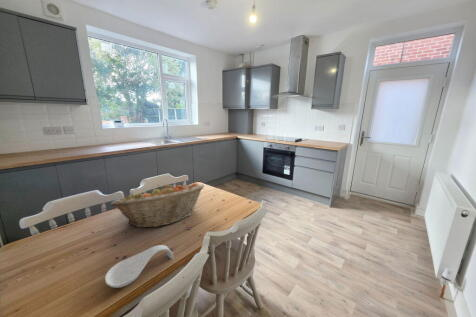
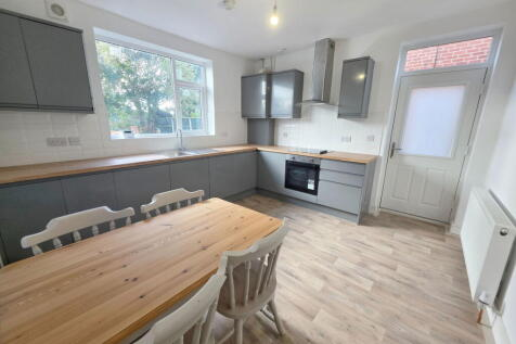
- fruit basket [110,182,205,228]
- spoon rest [104,244,174,289]
